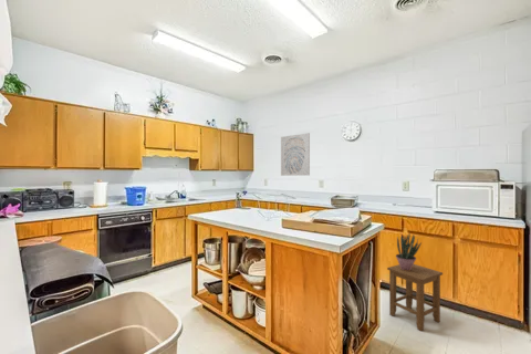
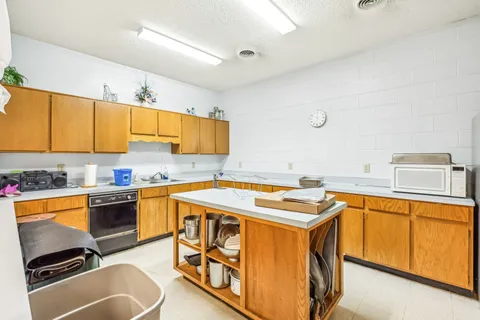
- stool [386,263,444,332]
- wall art [280,133,311,177]
- potted plant [395,231,423,271]
